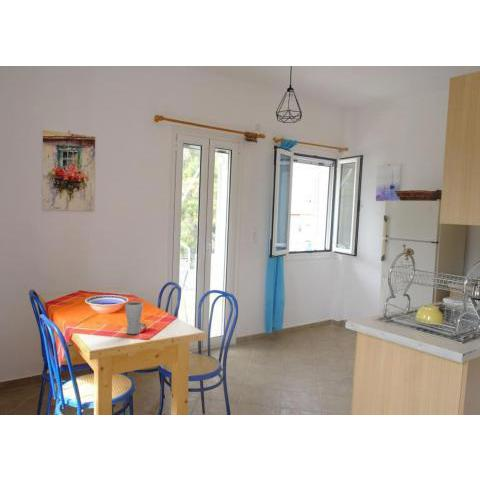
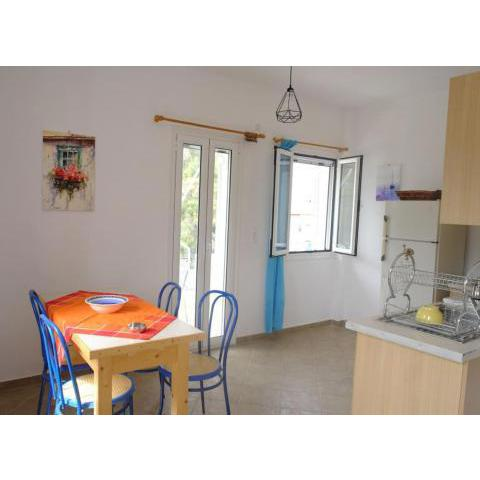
- drinking glass [124,301,144,335]
